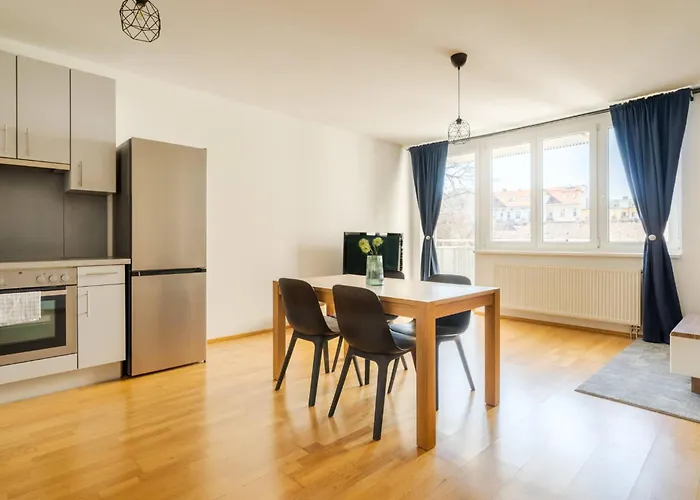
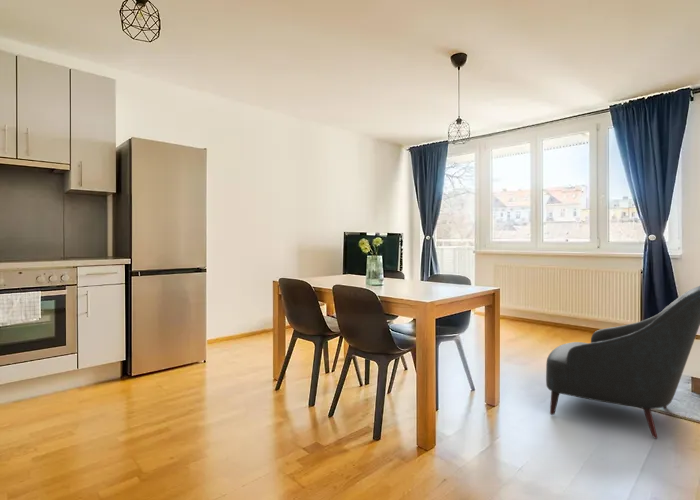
+ armchair [545,285,700,440]
